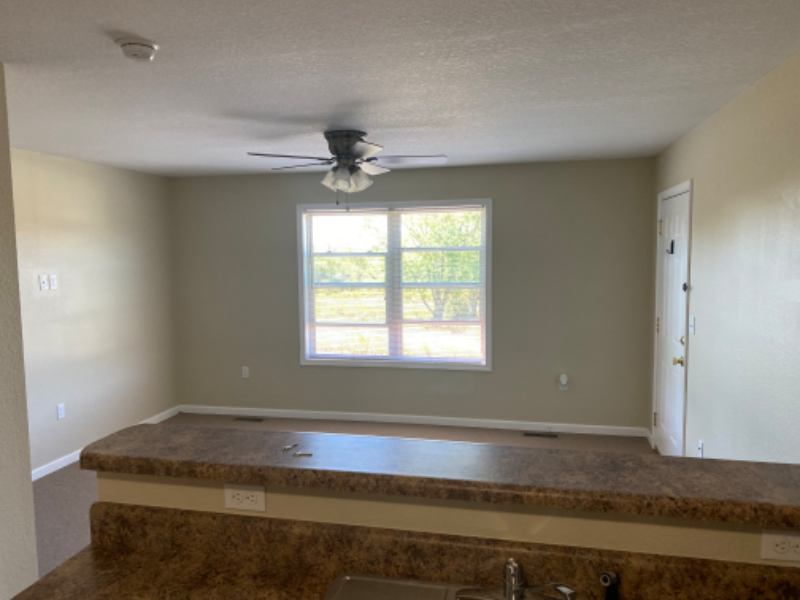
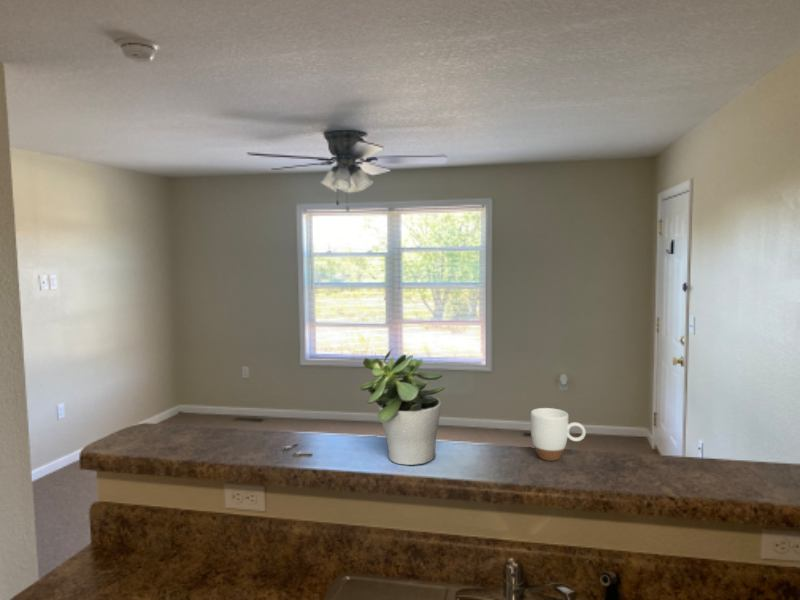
+ potted plant [359,348,446,466]
+ mug [530,407,587,462]
